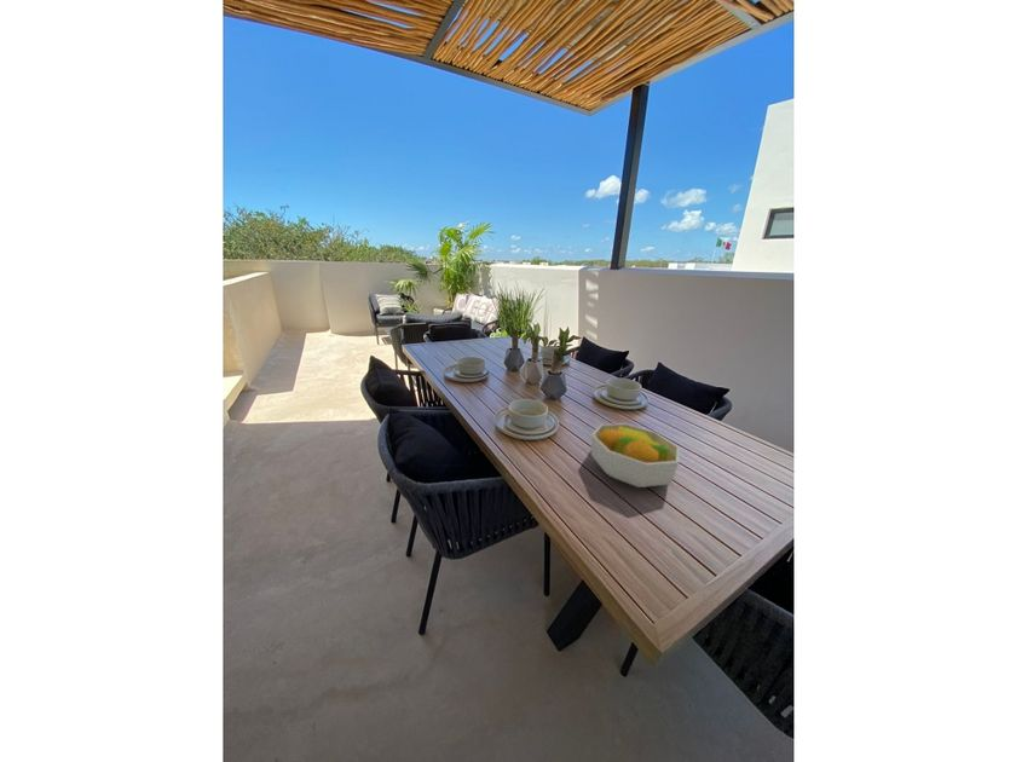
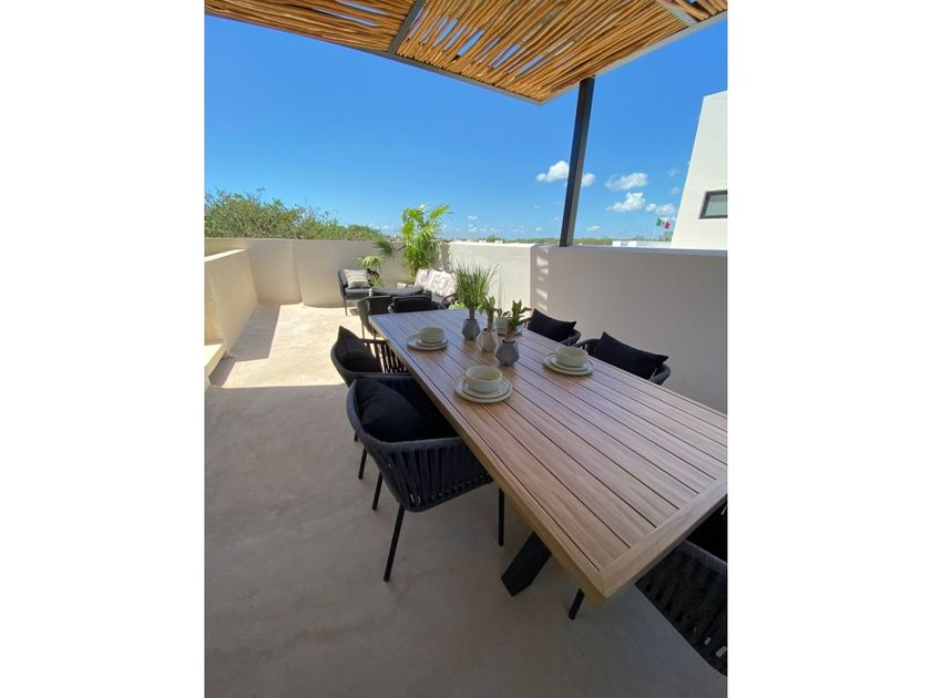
- fruit bowl [590,422,681,489]
